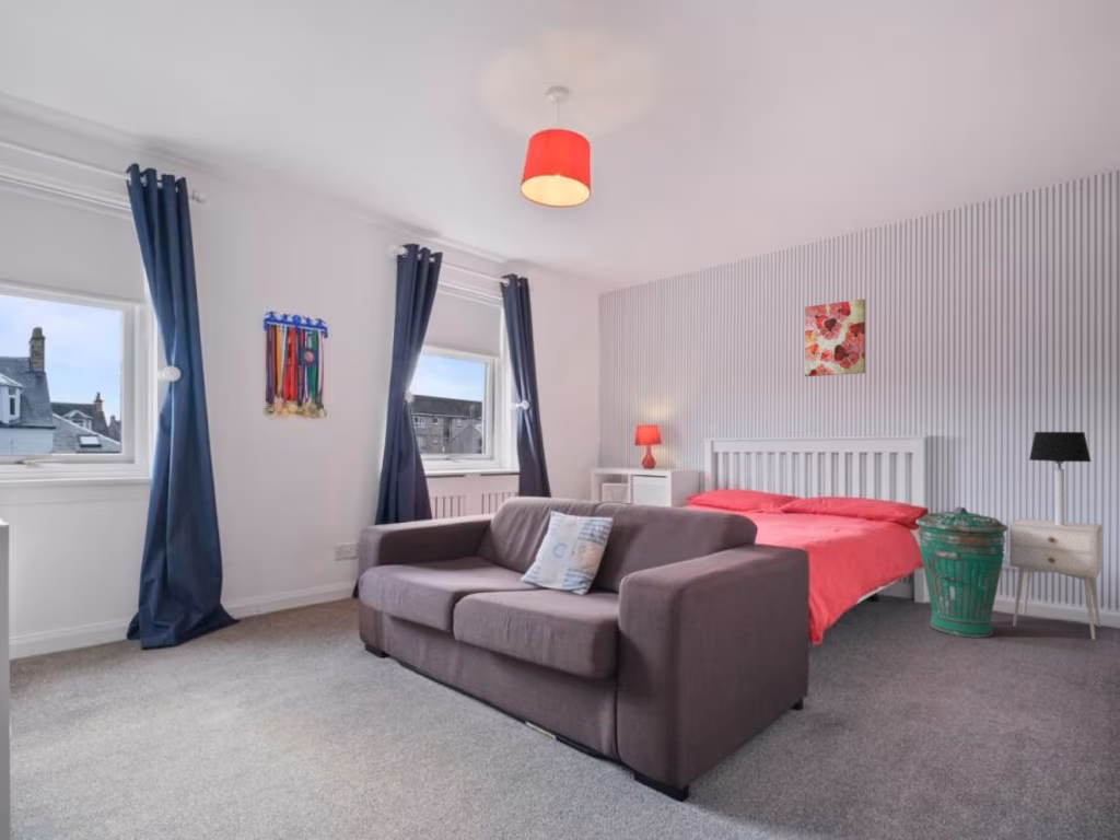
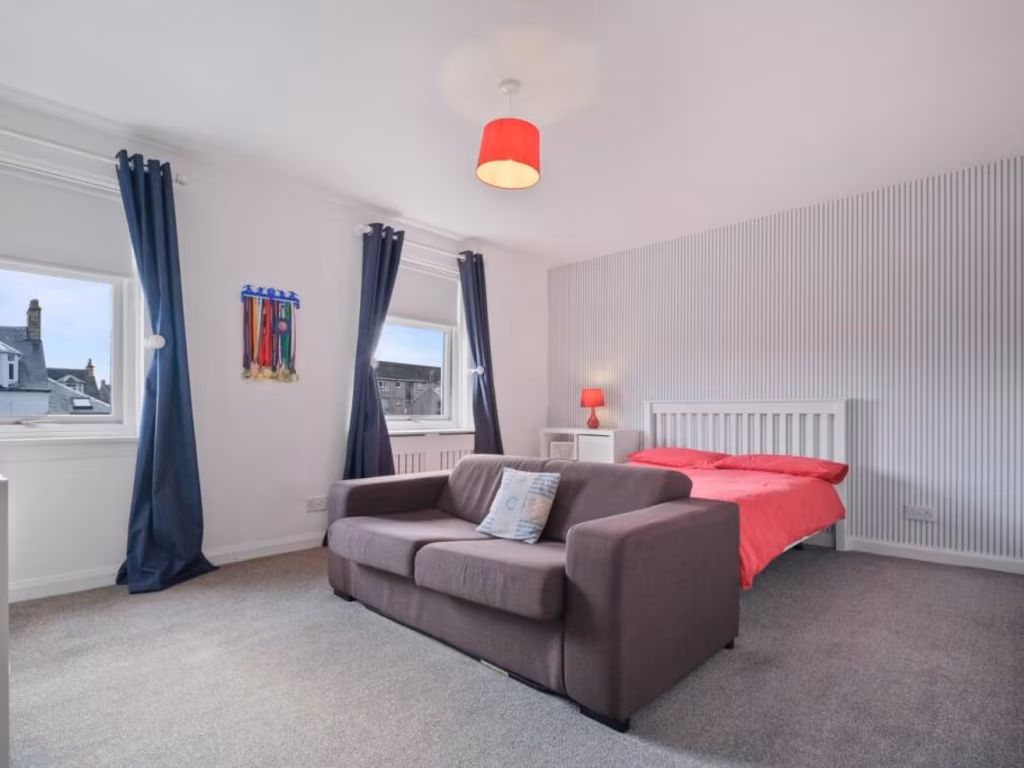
- trash can [914,505,1010,639]
- nightstand [1008,517,1104,641]
- table lamp [1028,431,1093,526]
- wall art [804,299,866,377]
